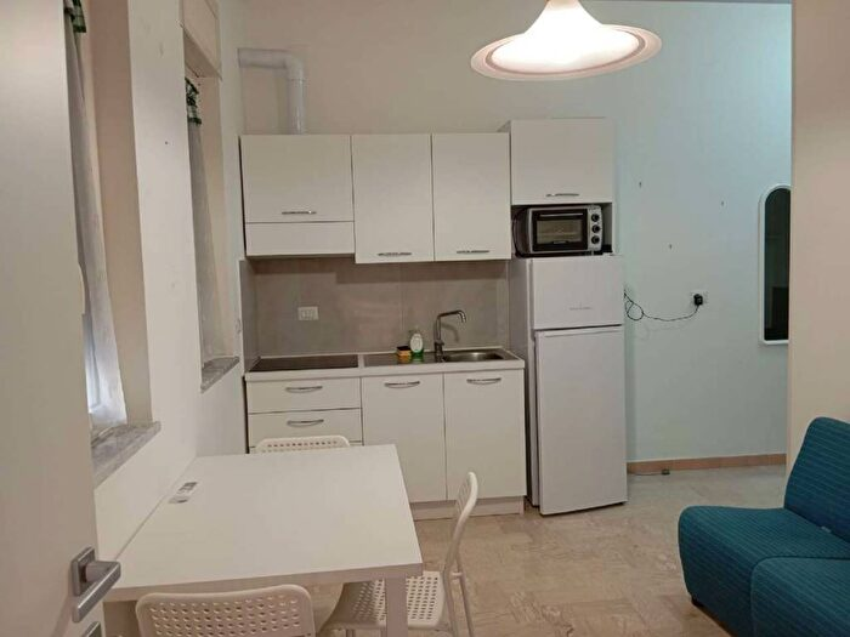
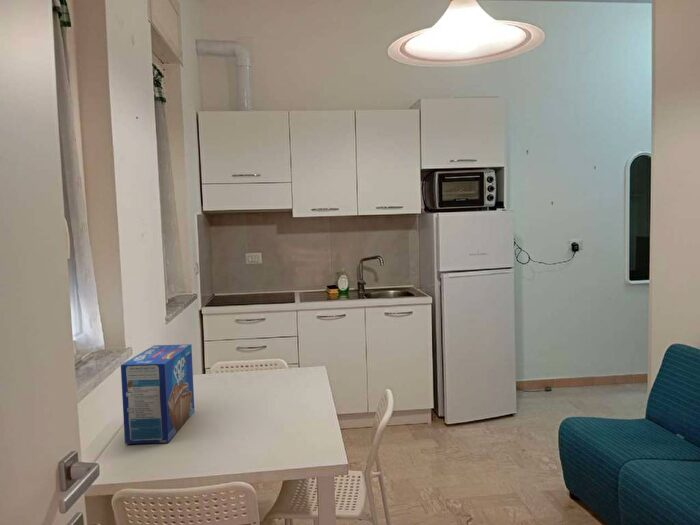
+ toaster pastry box [120,343,196,445]
